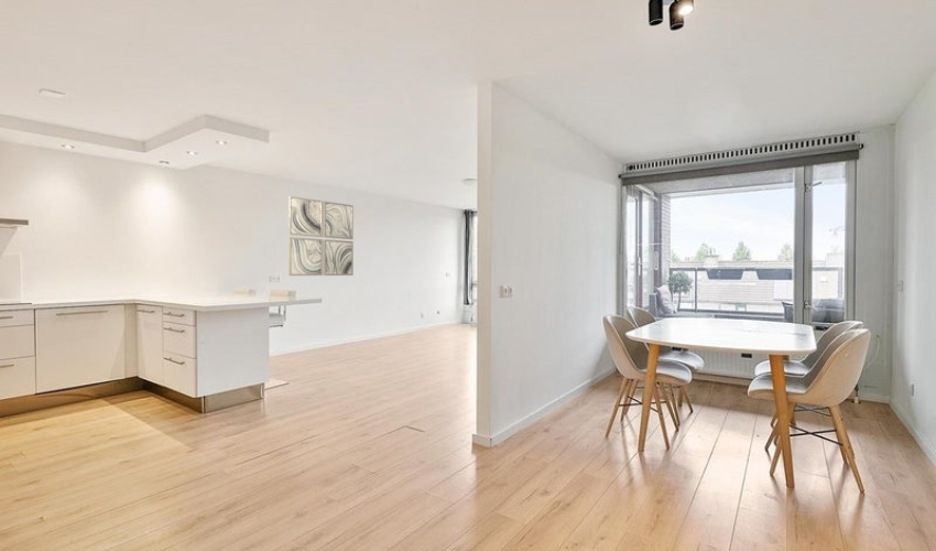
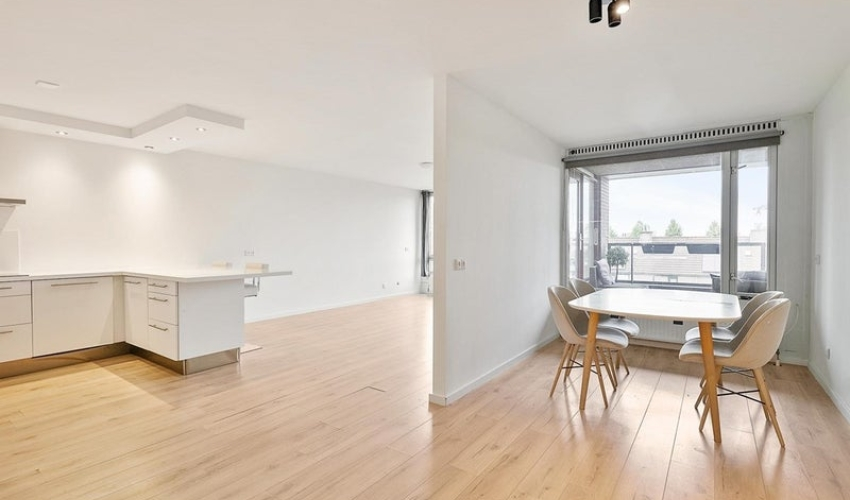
- wall art [287,195,355,277]
